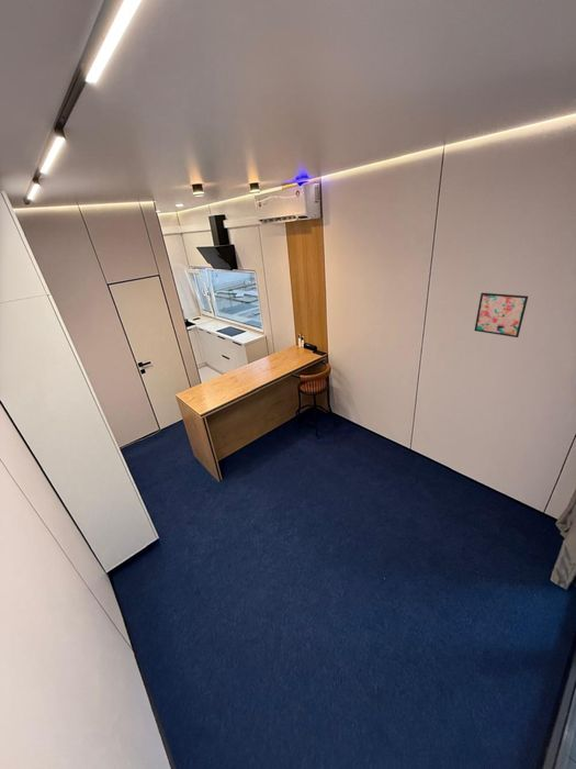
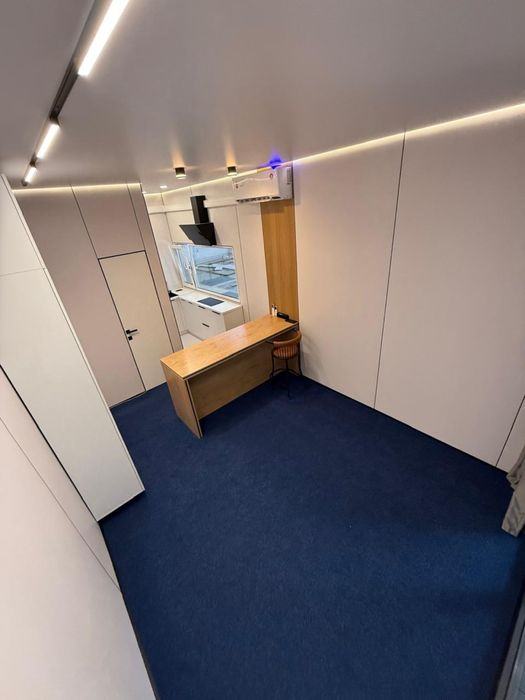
- wall art [473,292,529,338]
